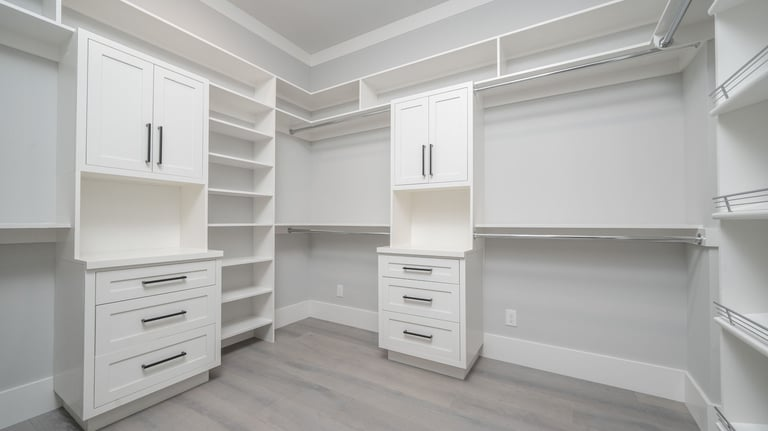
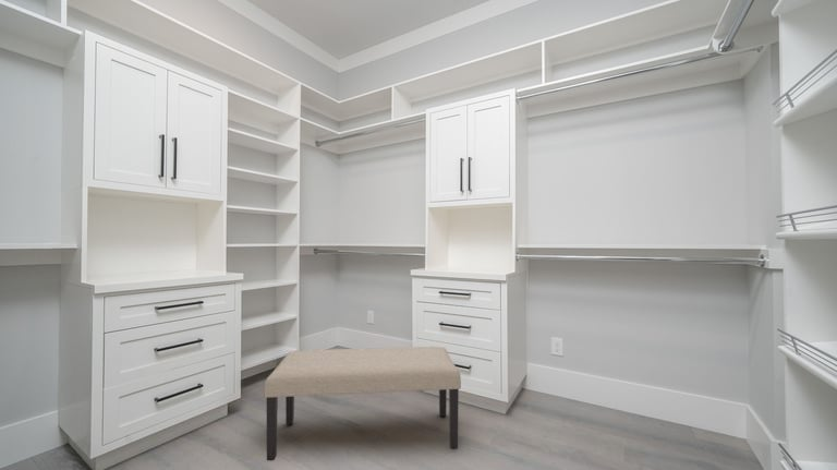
+ bench [263,346,462,462]
